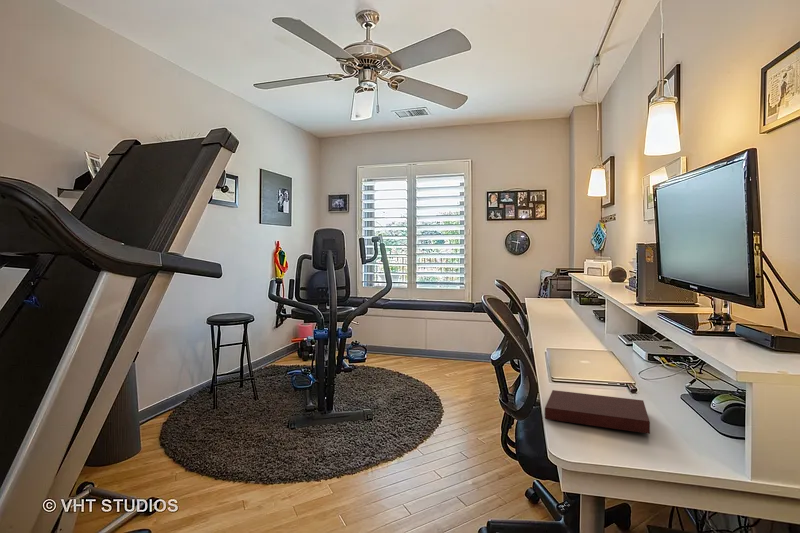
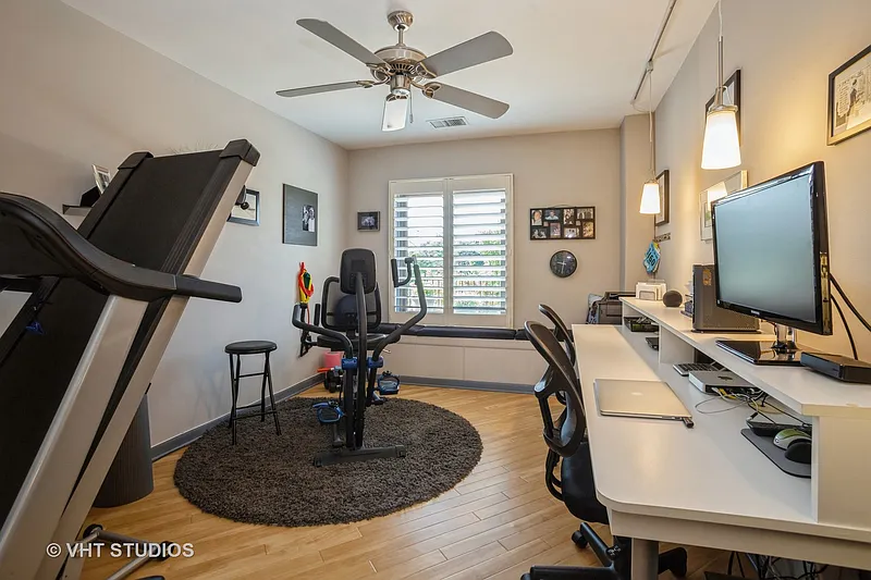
- notebook [544,389,651,435]
